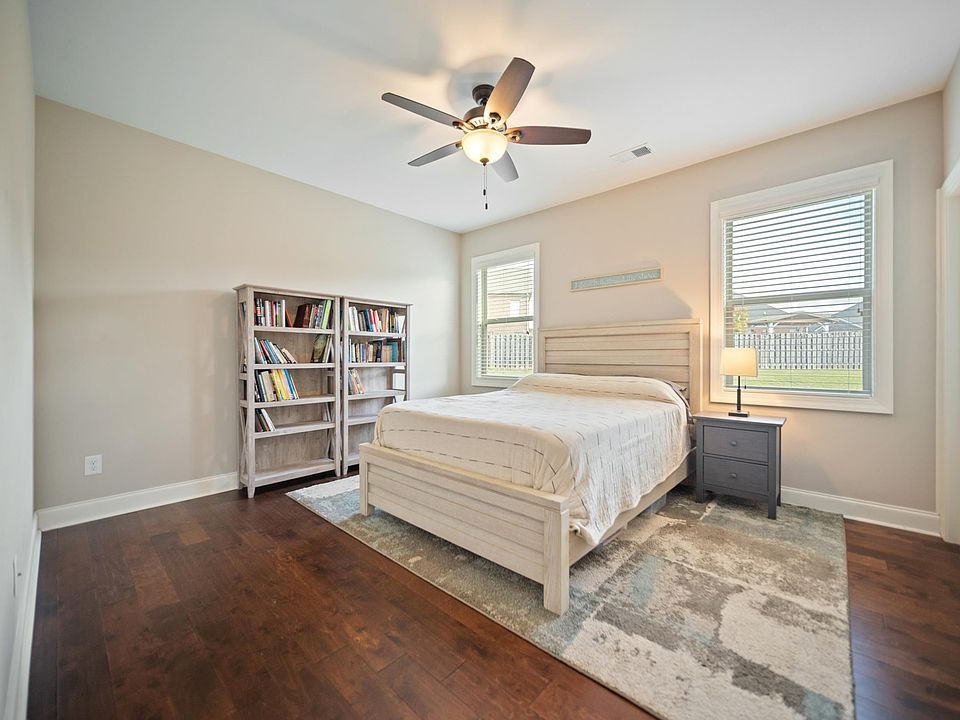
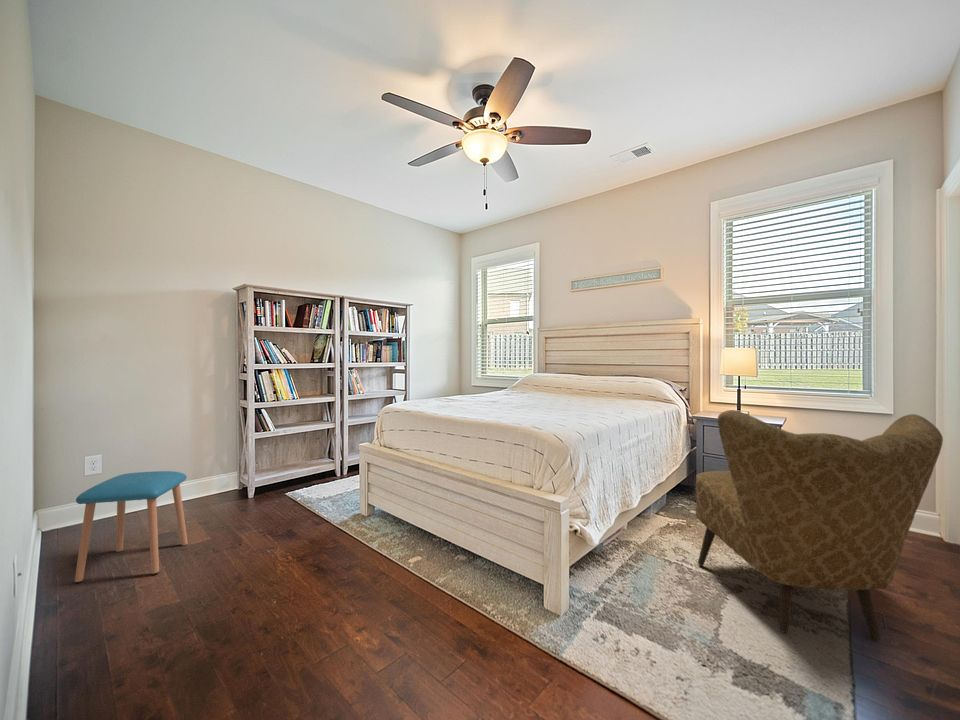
+ stool [74,470,189,584]
+ armchair [694,409,944,641]
